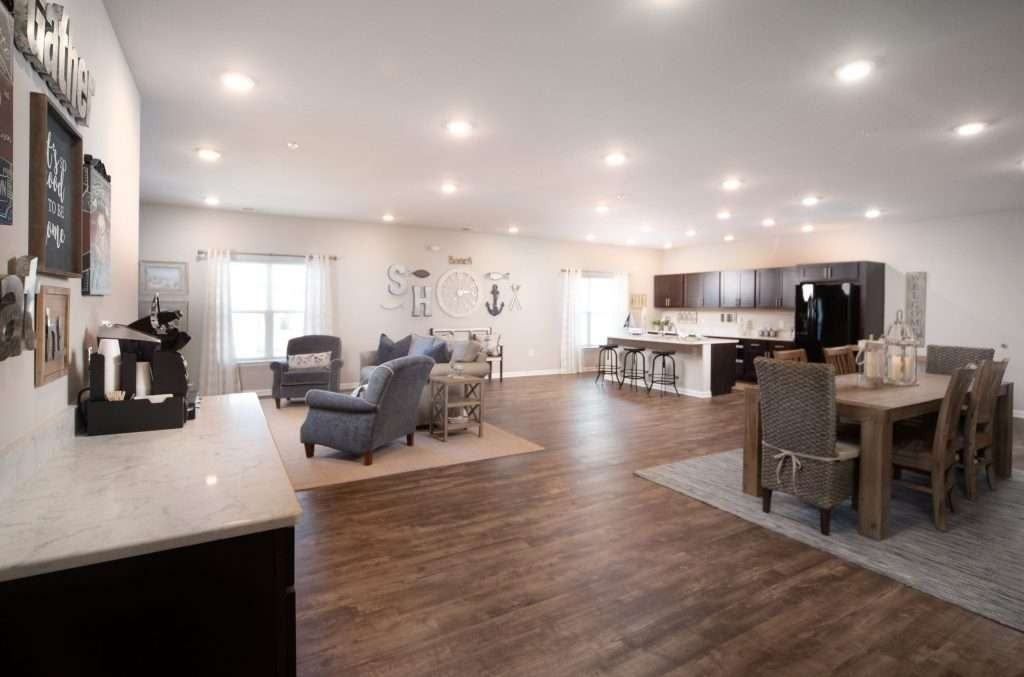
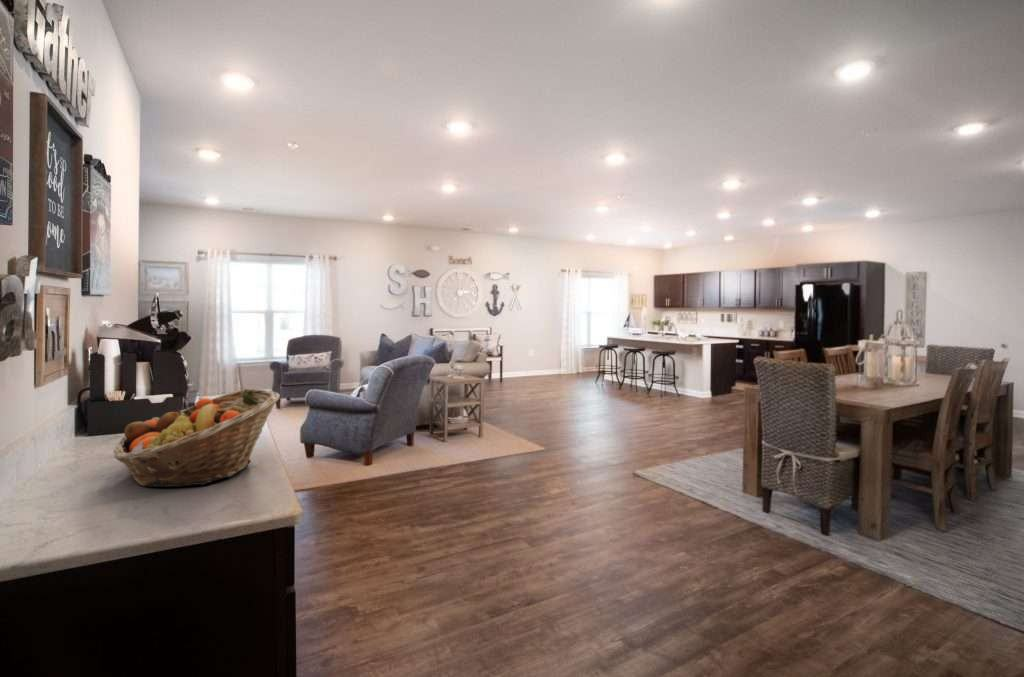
+ fruit basket [113,388,281,488]
